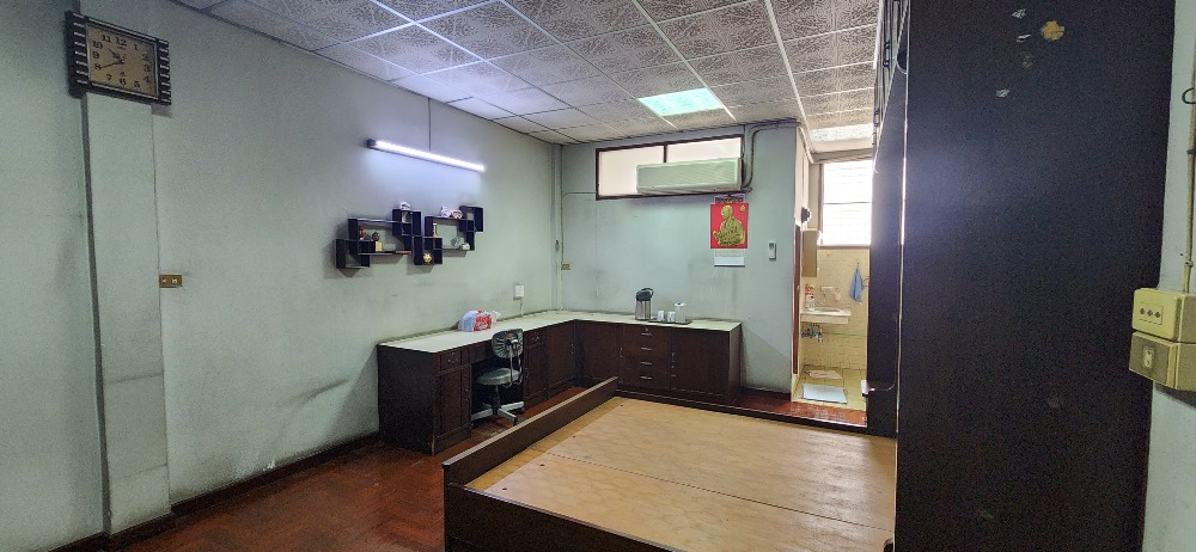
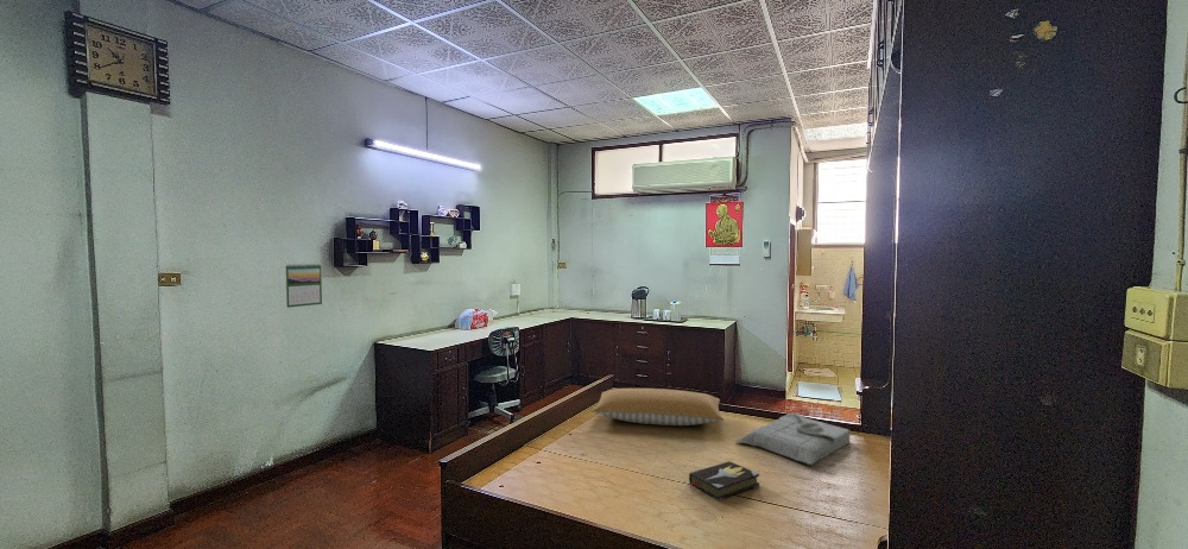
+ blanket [734,412,852,466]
+ calendar [285,263,323,309]
+ pillow [590,387,725,427]
+ hardback book [688,460,760,501]
